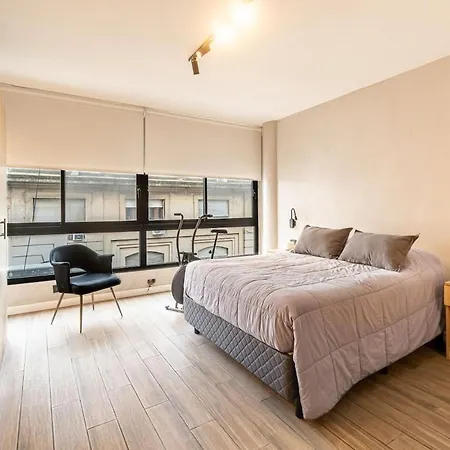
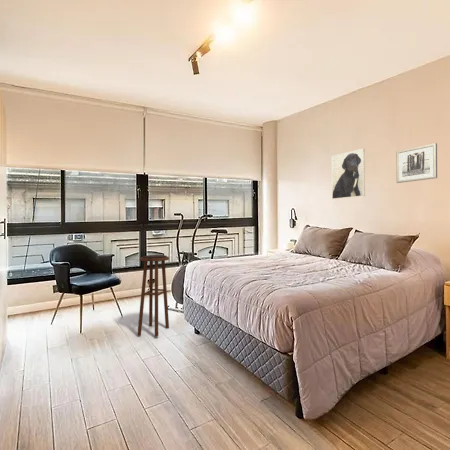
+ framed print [331,148,366,200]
+ wall art [395,142,438,184]
+ stool [136,254,170,338]
